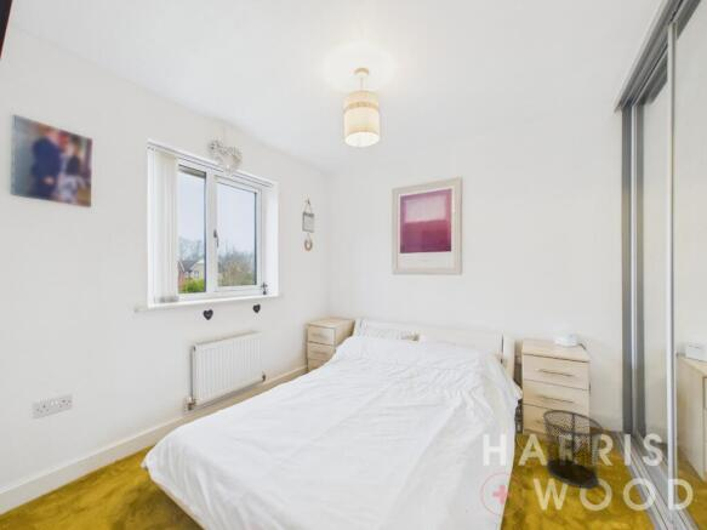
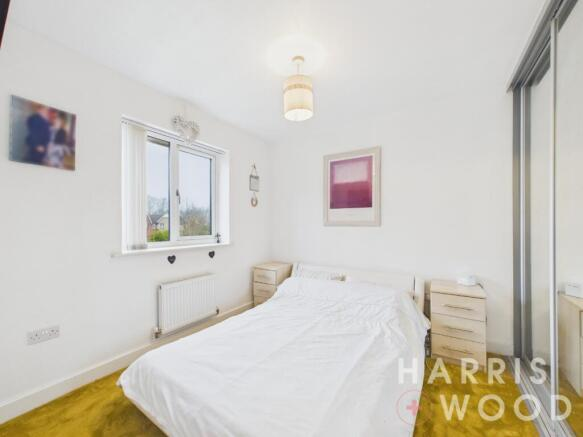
- waste bin [542,409,605,489]
